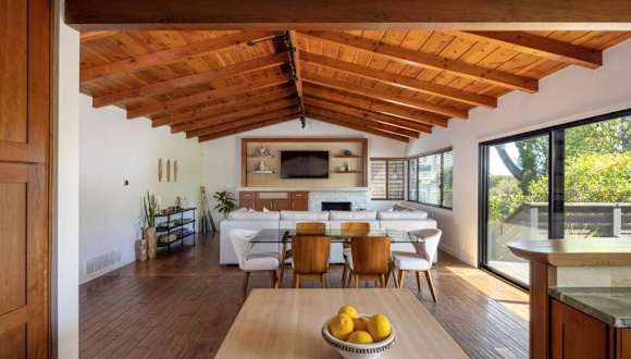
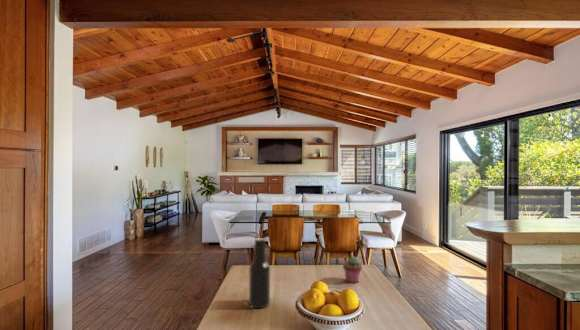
+ potted succulent [342,255,363,284]
+ beer bottle [248,237,271,309]
